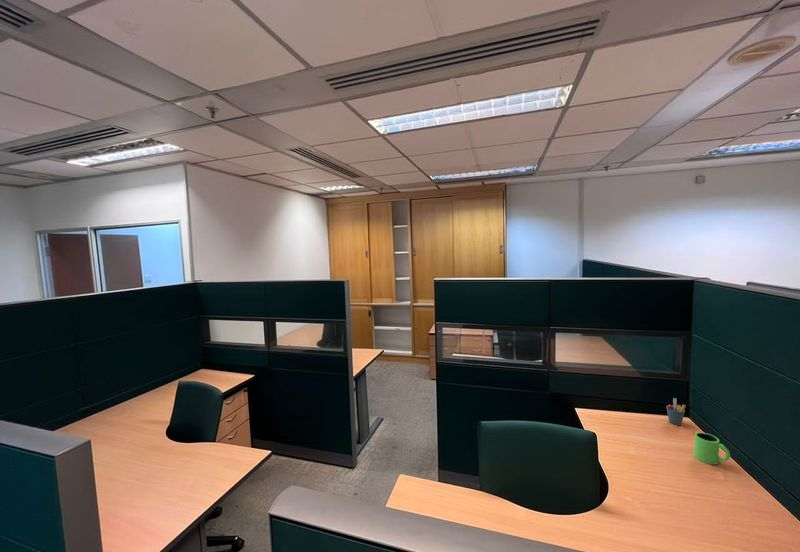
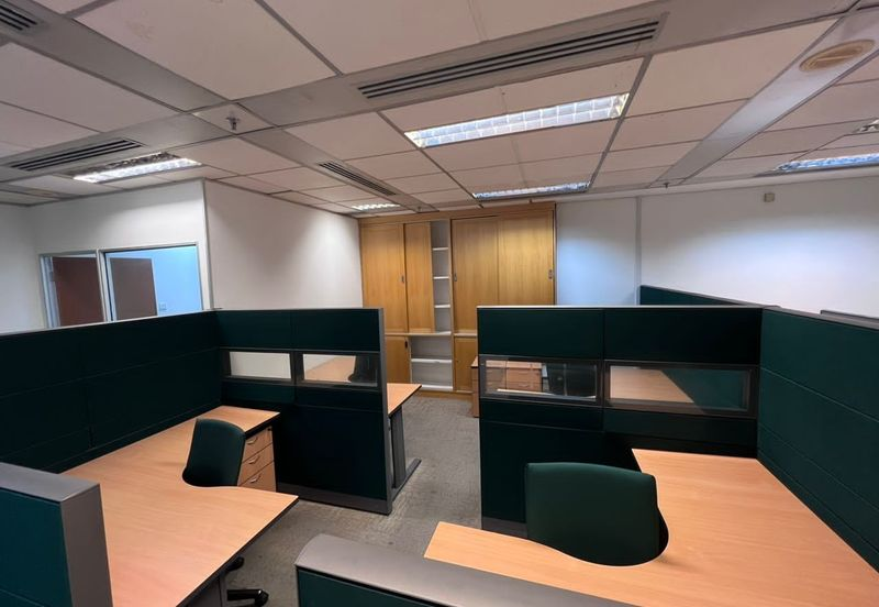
- mug [693,431,731,465]
- pen holder [666,397,687,426]
